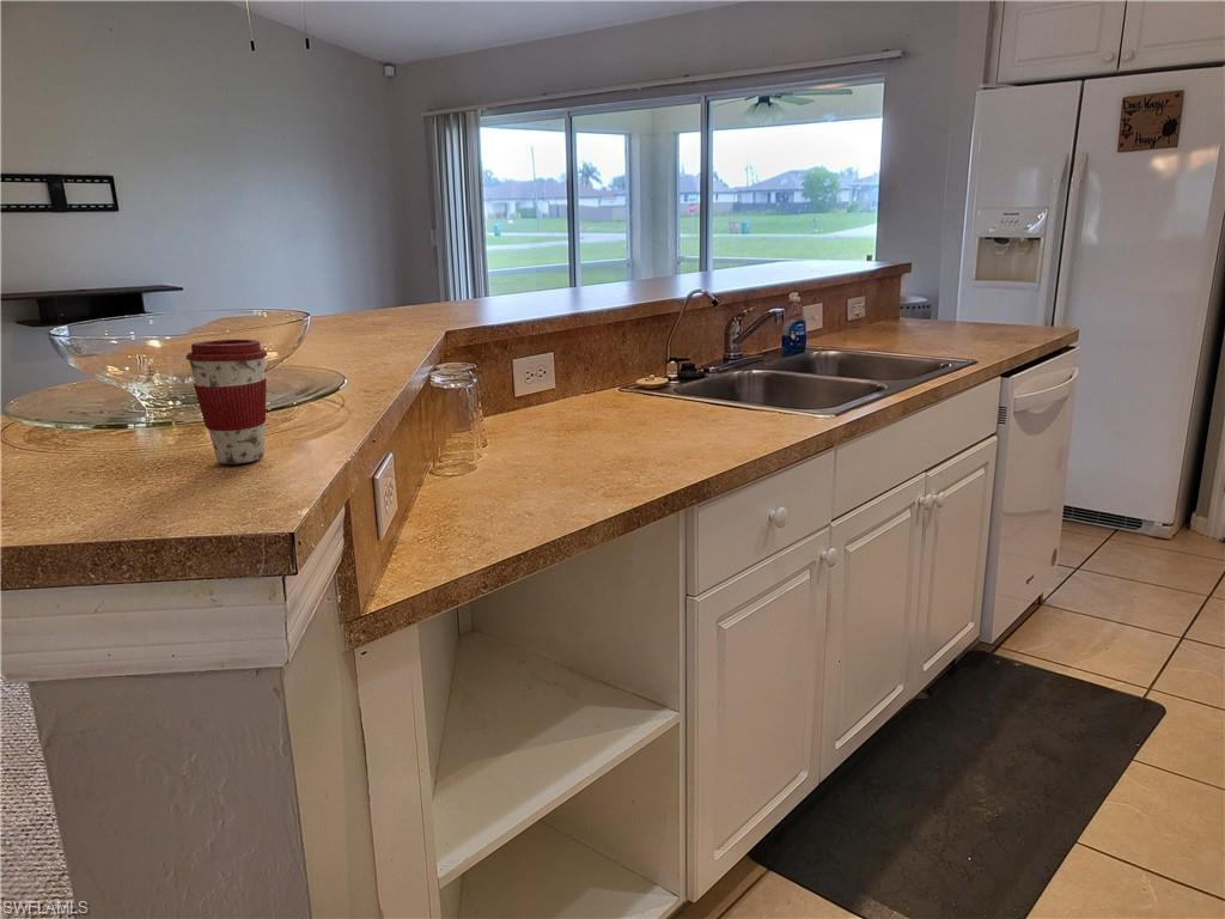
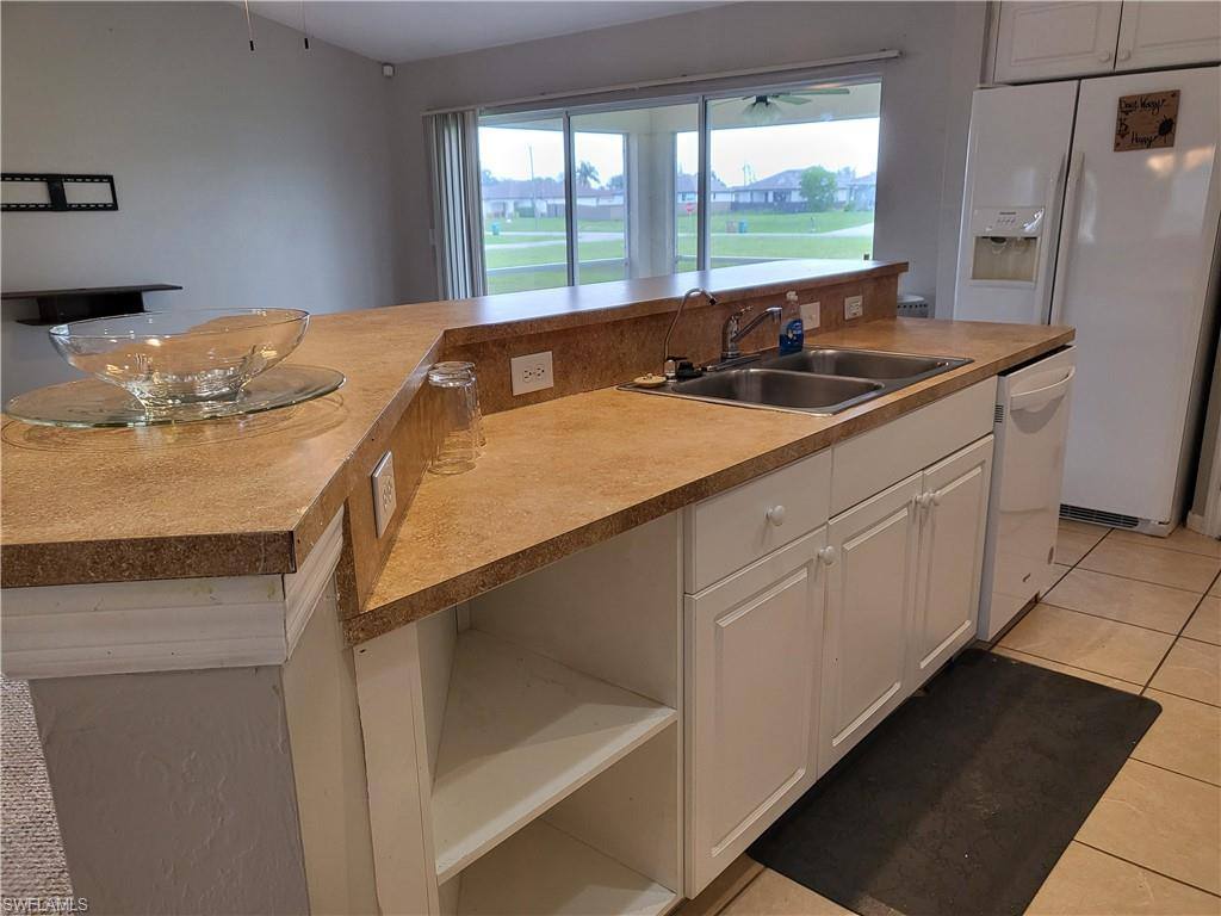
- coffee cup [184,339,268,465]
